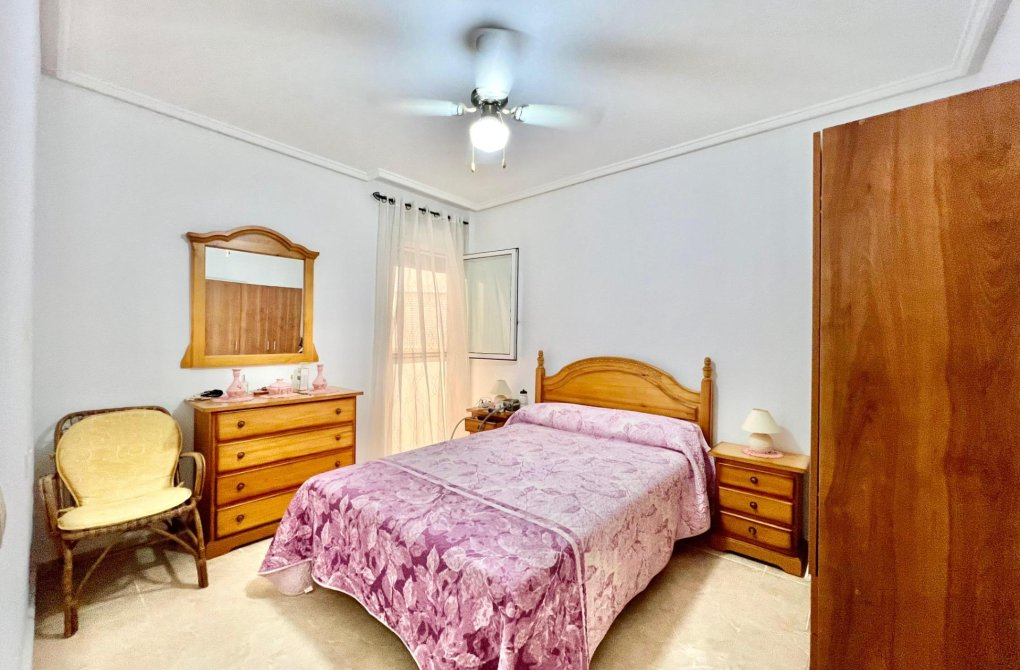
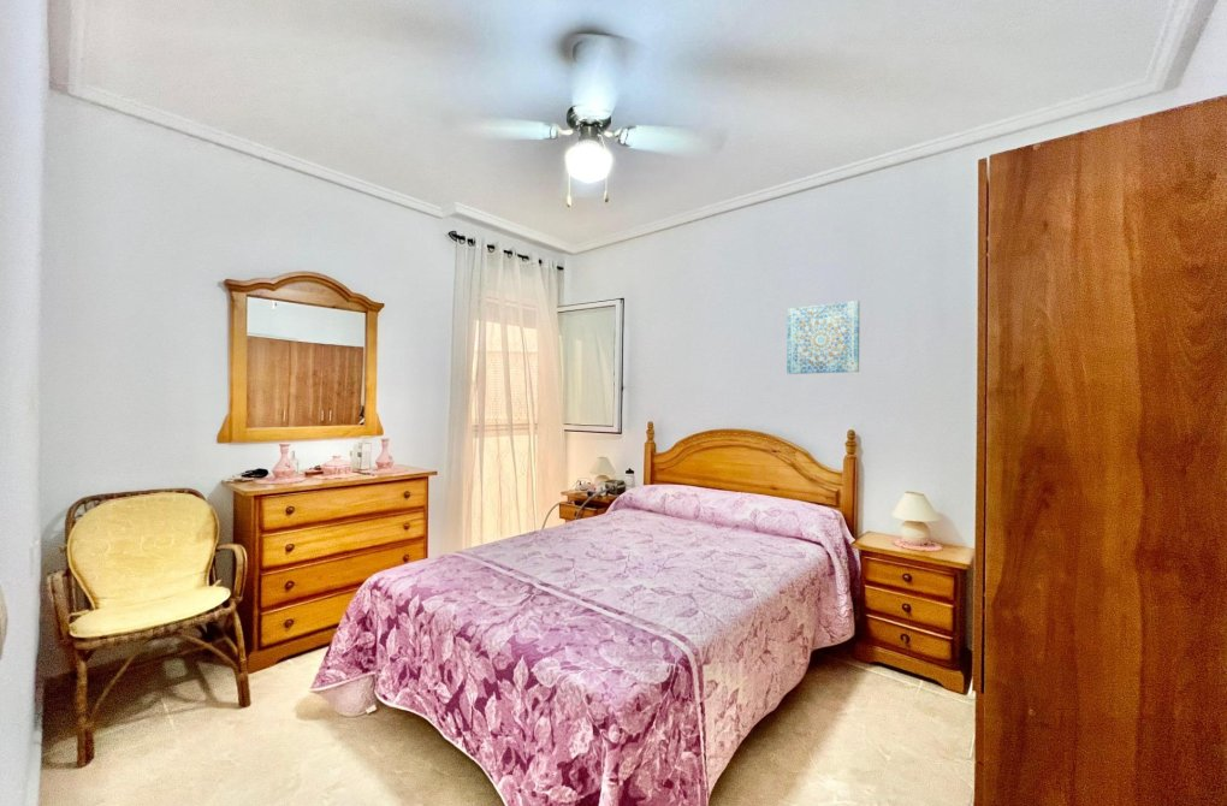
+ wall art [786,300,861,375]
